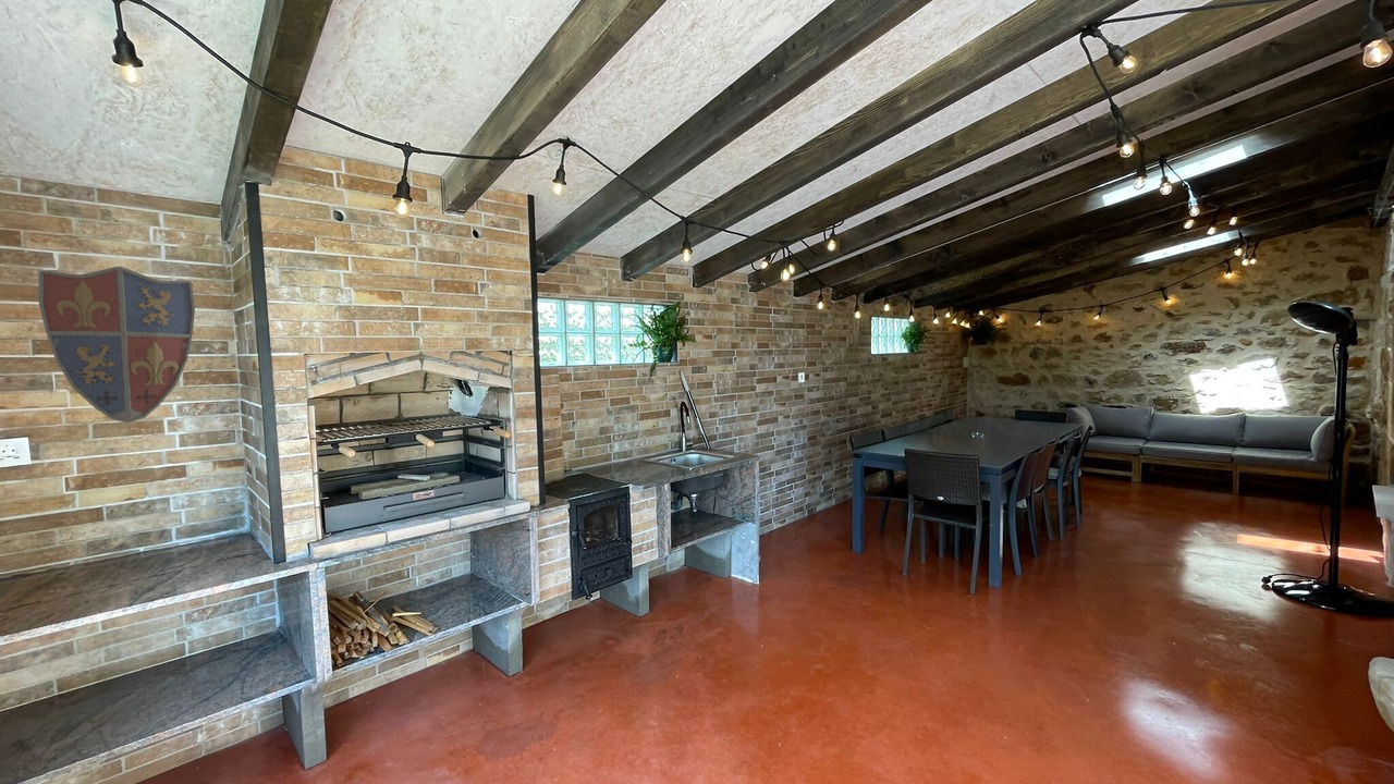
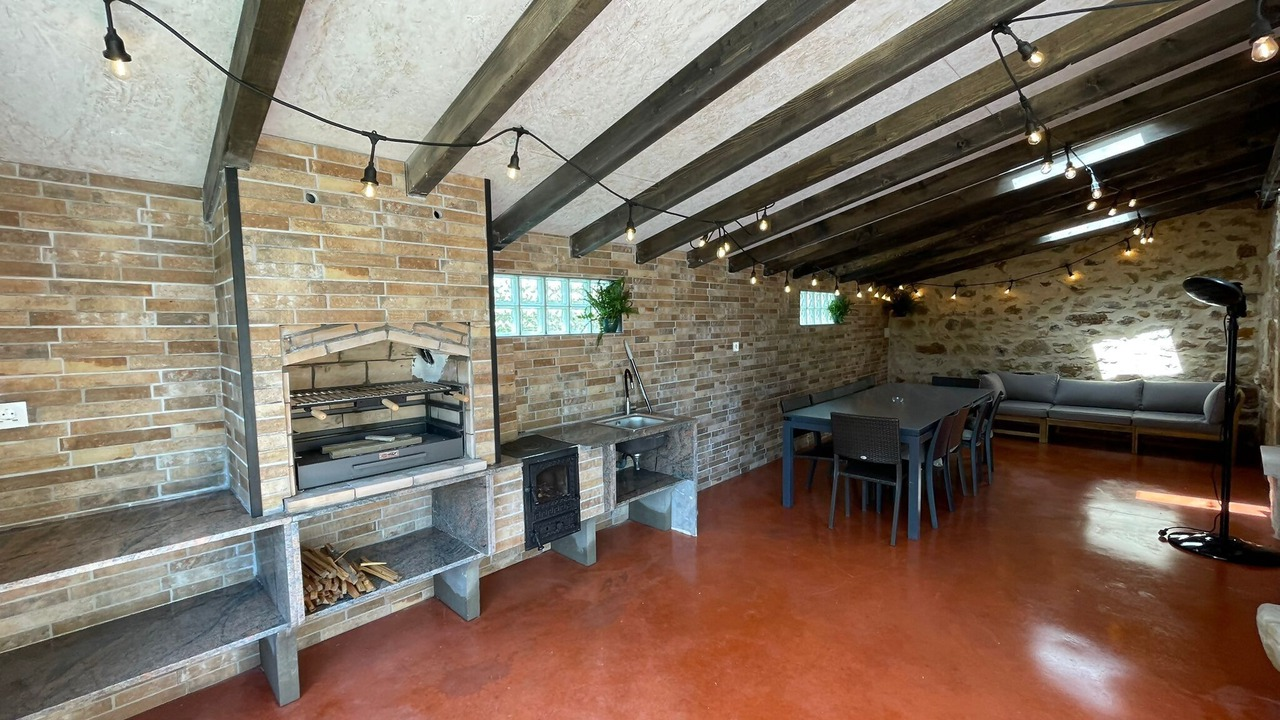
- decorative shield [38,266,196,424]
